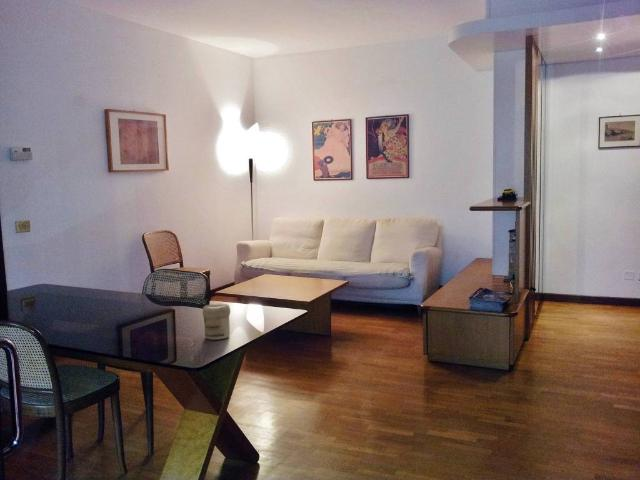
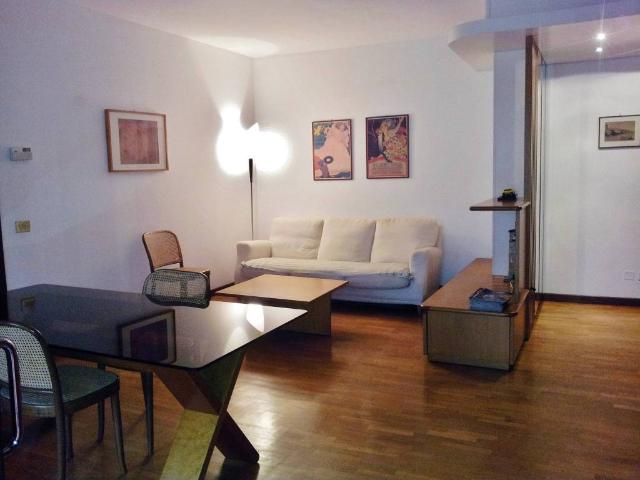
- jar [202,303,231,341]
